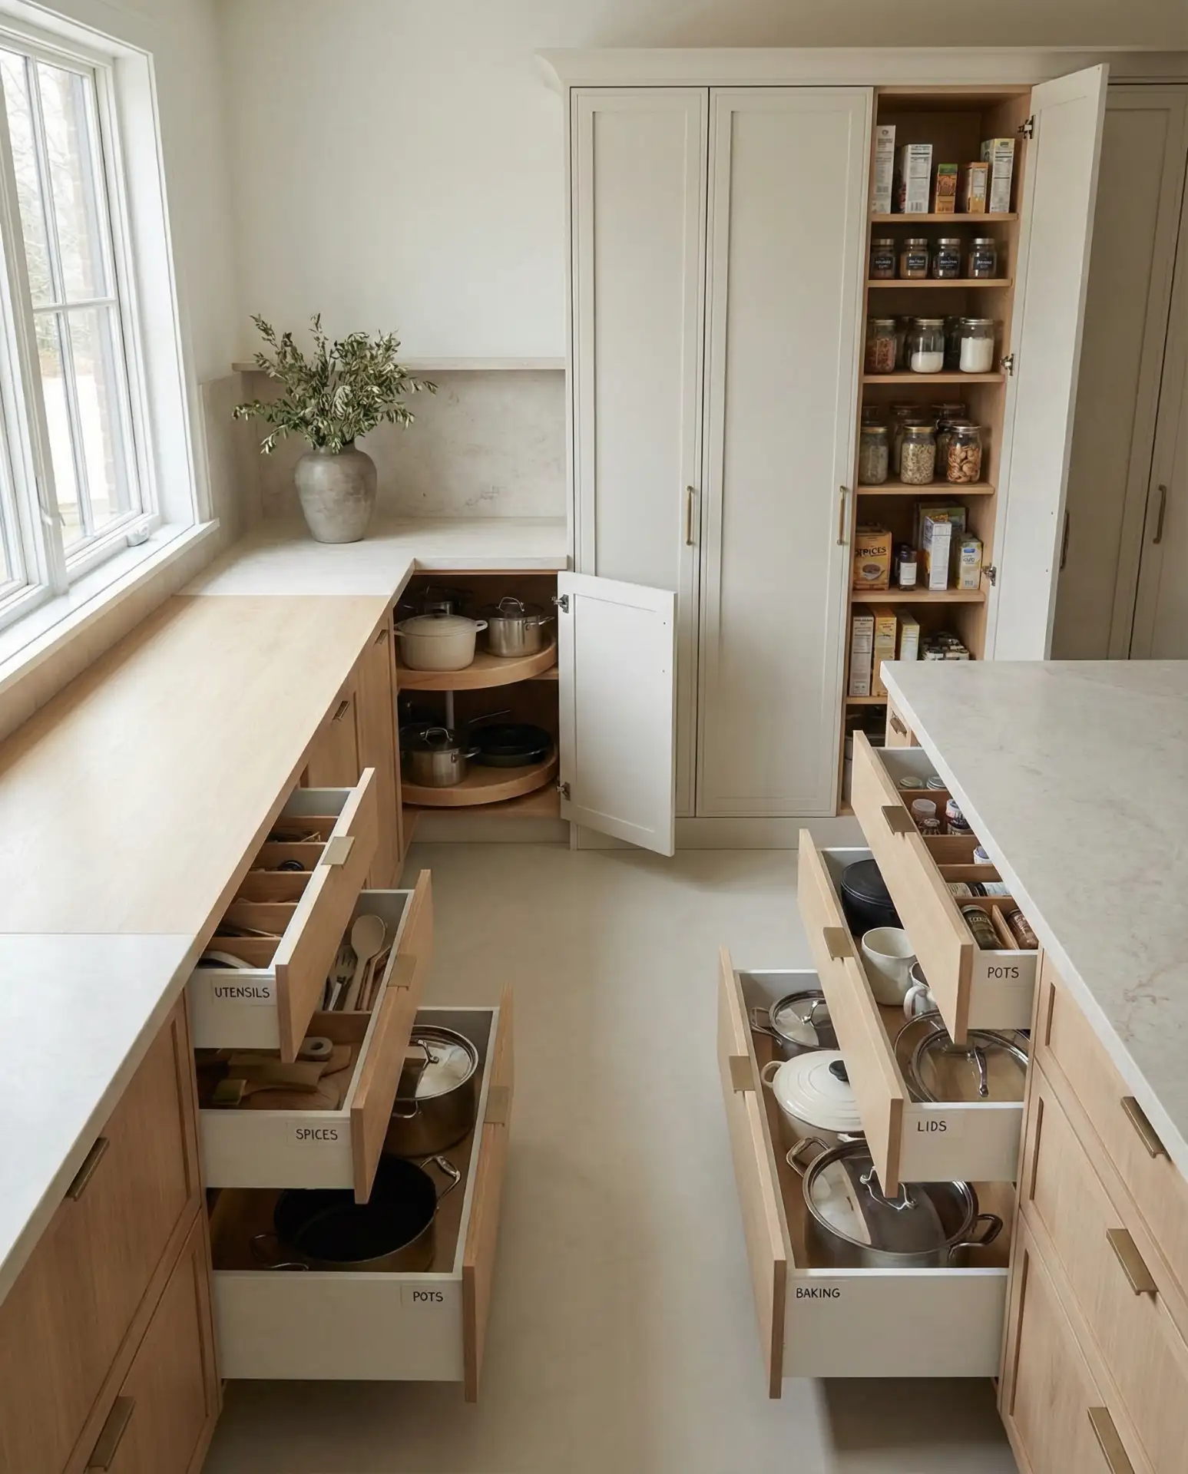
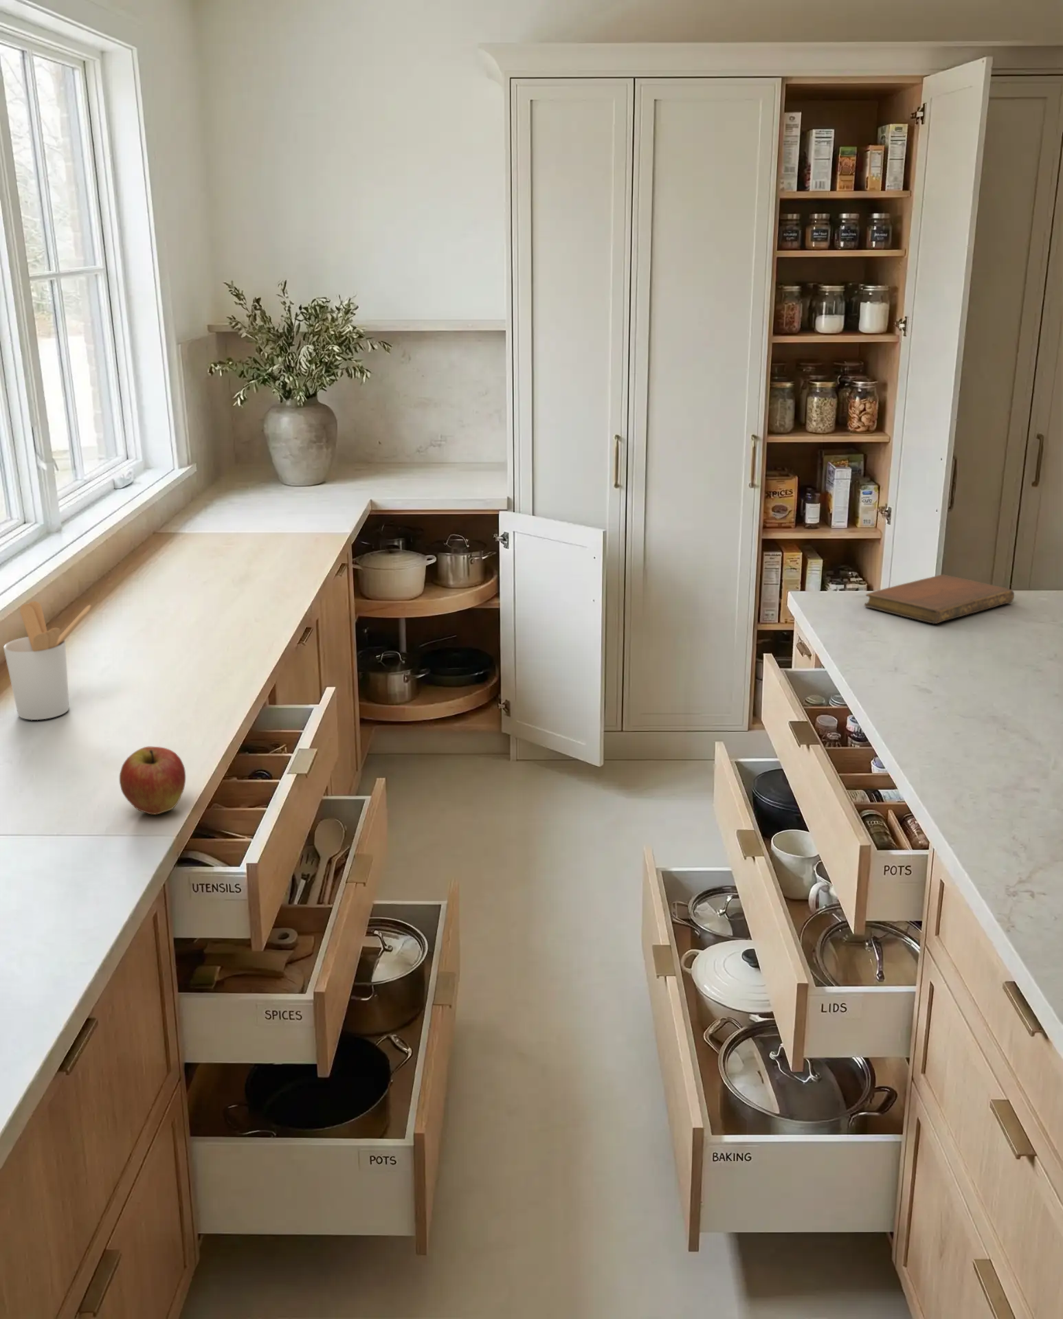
+ apple [119,746,187,816]
+ notebook [863,574,1015,625]
+ utensil holder [3,601,91,720]
